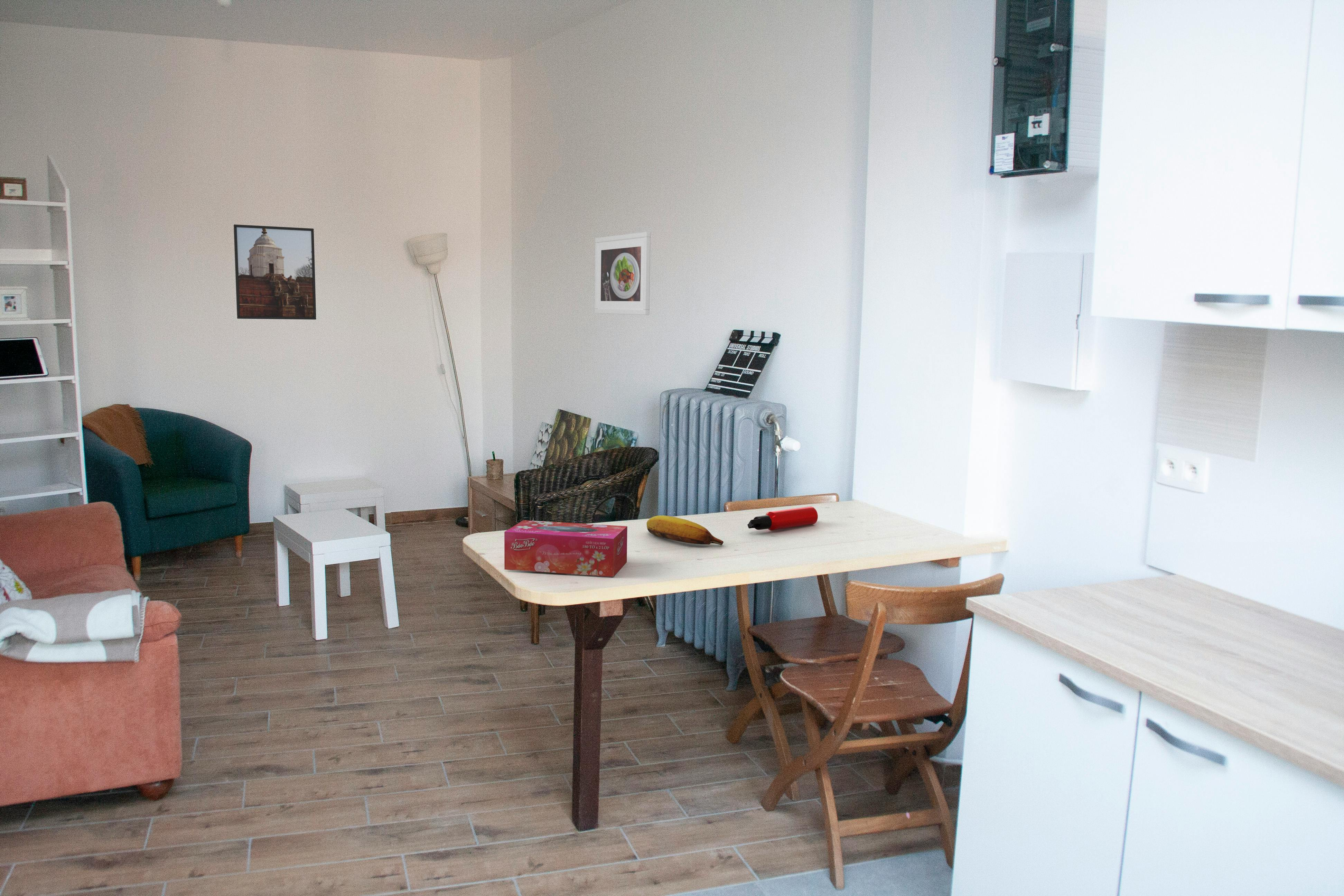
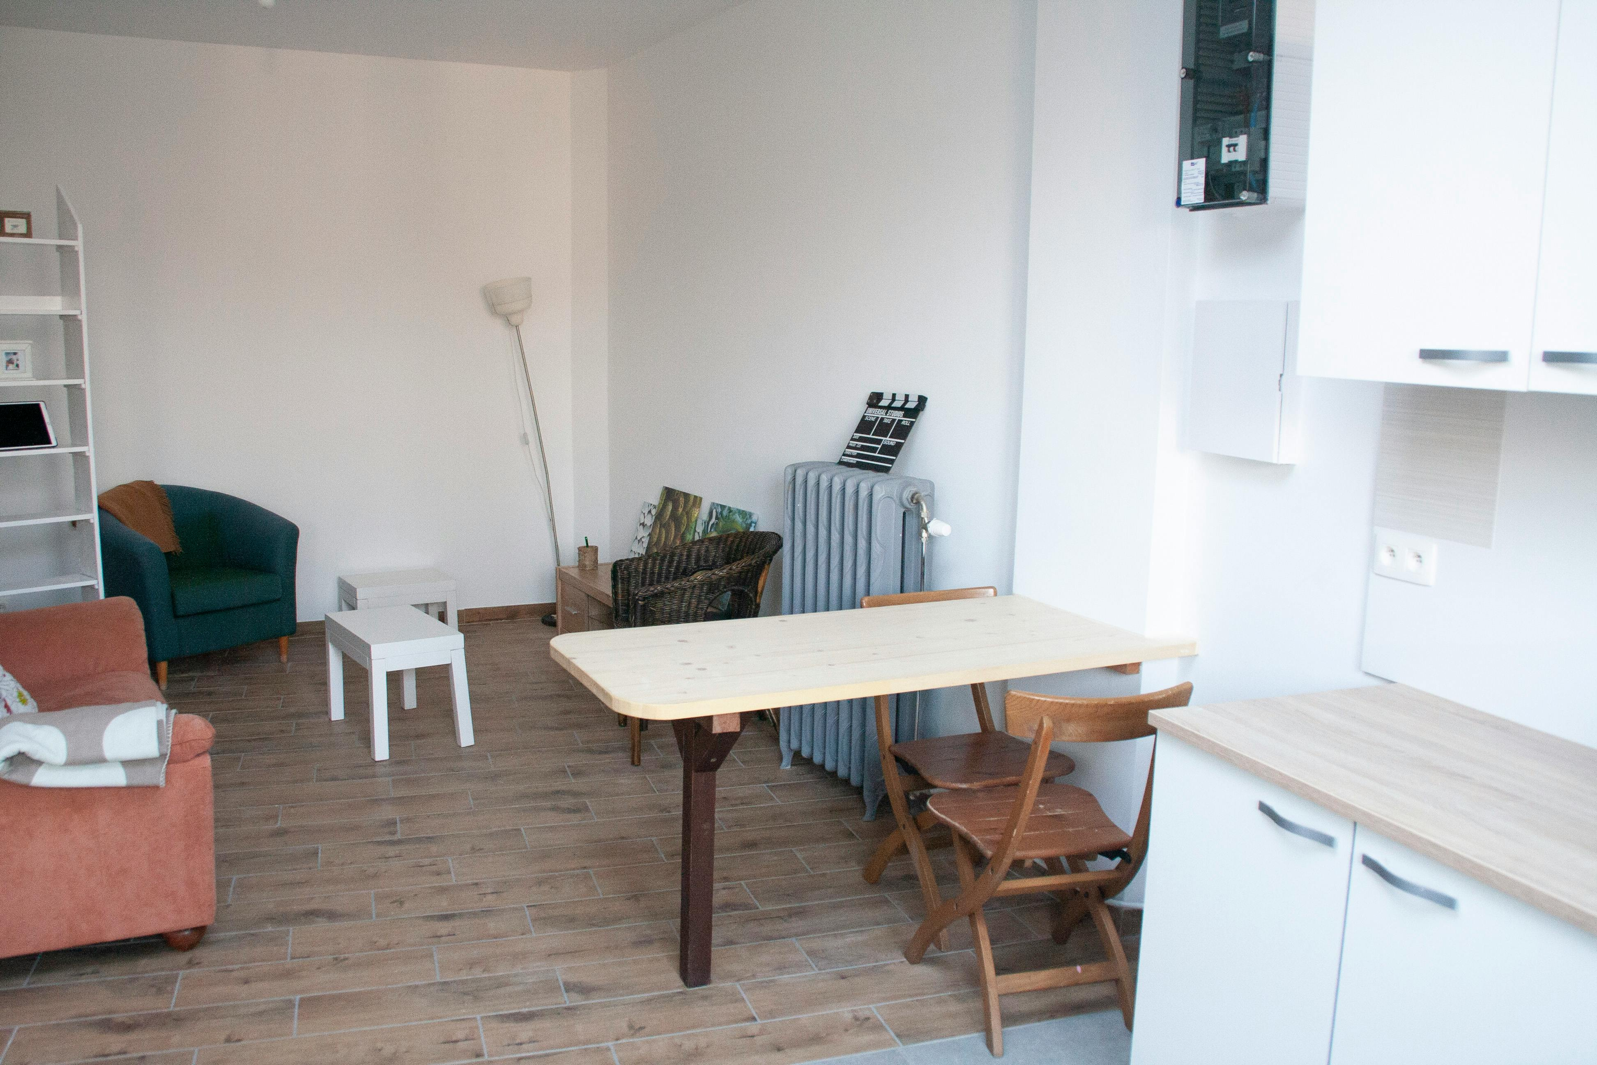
- water bottle [747,506,818,531]
- fruit [646,515,724,545]
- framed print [594,232,651,315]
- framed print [233,224,317,320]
- tissue box [504,520,628,577]
